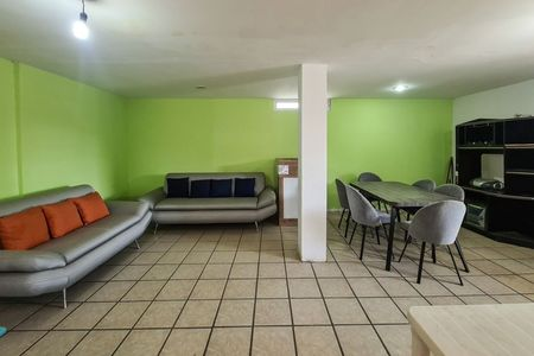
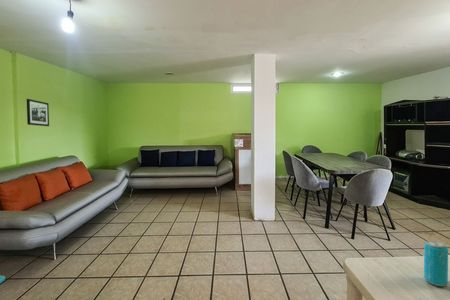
+ picture frame [26,98,50,127]
+ beverage can [423,240,449,287]
